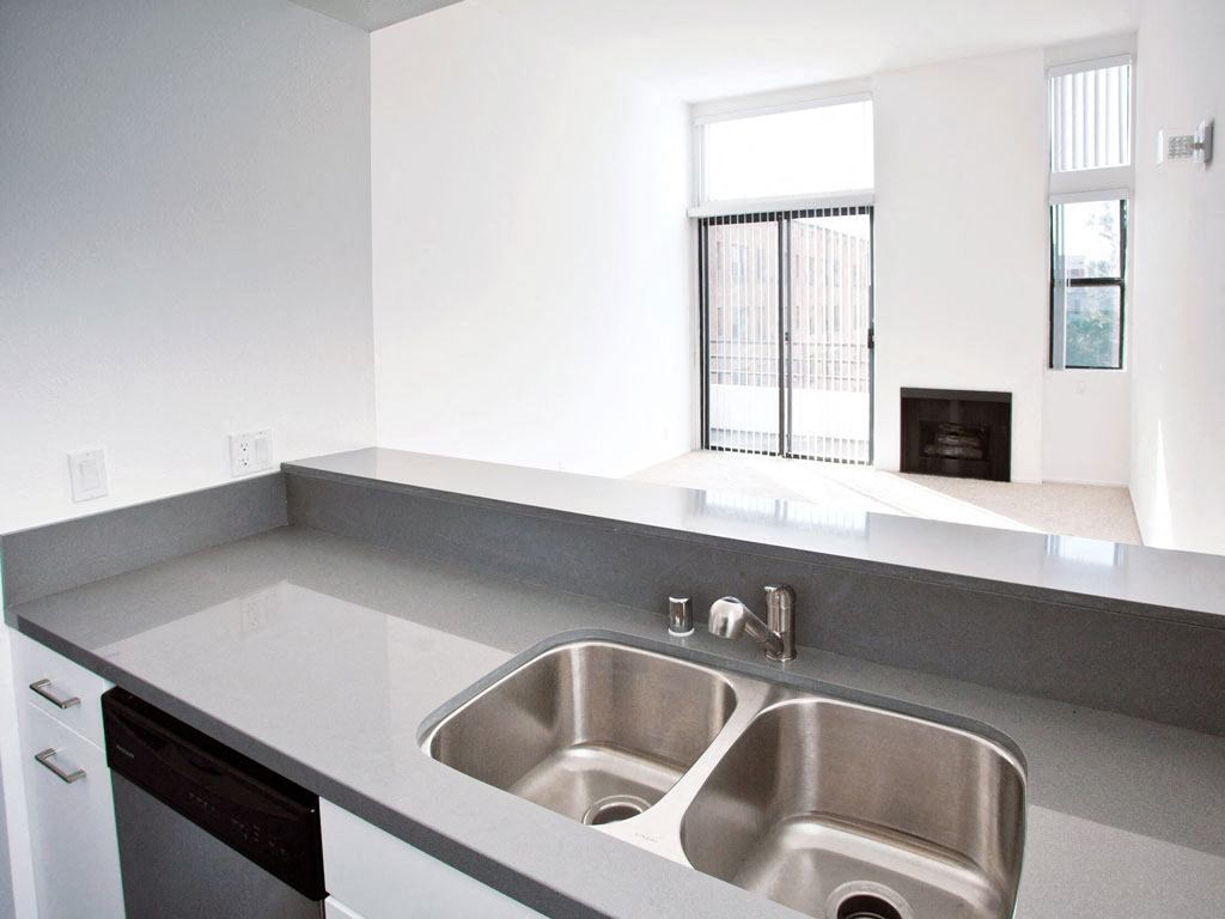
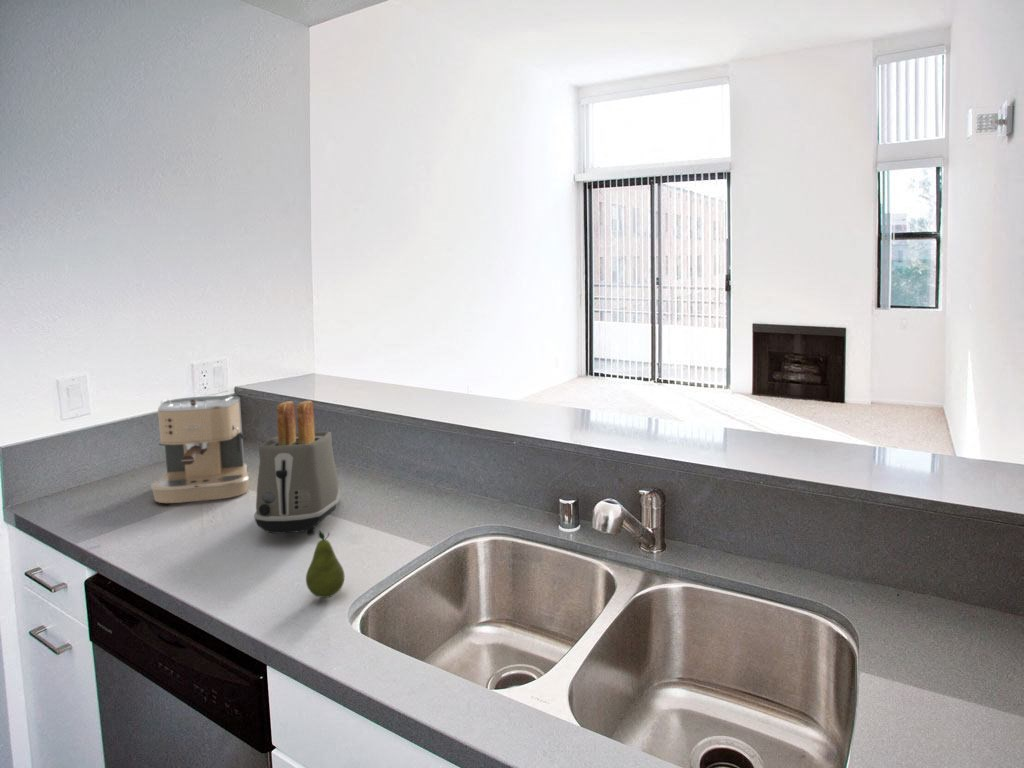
+ coffee maker [150,395,250,504]
+ toaster [253,400,341,536]
+ fruit [305,529,346,599]
